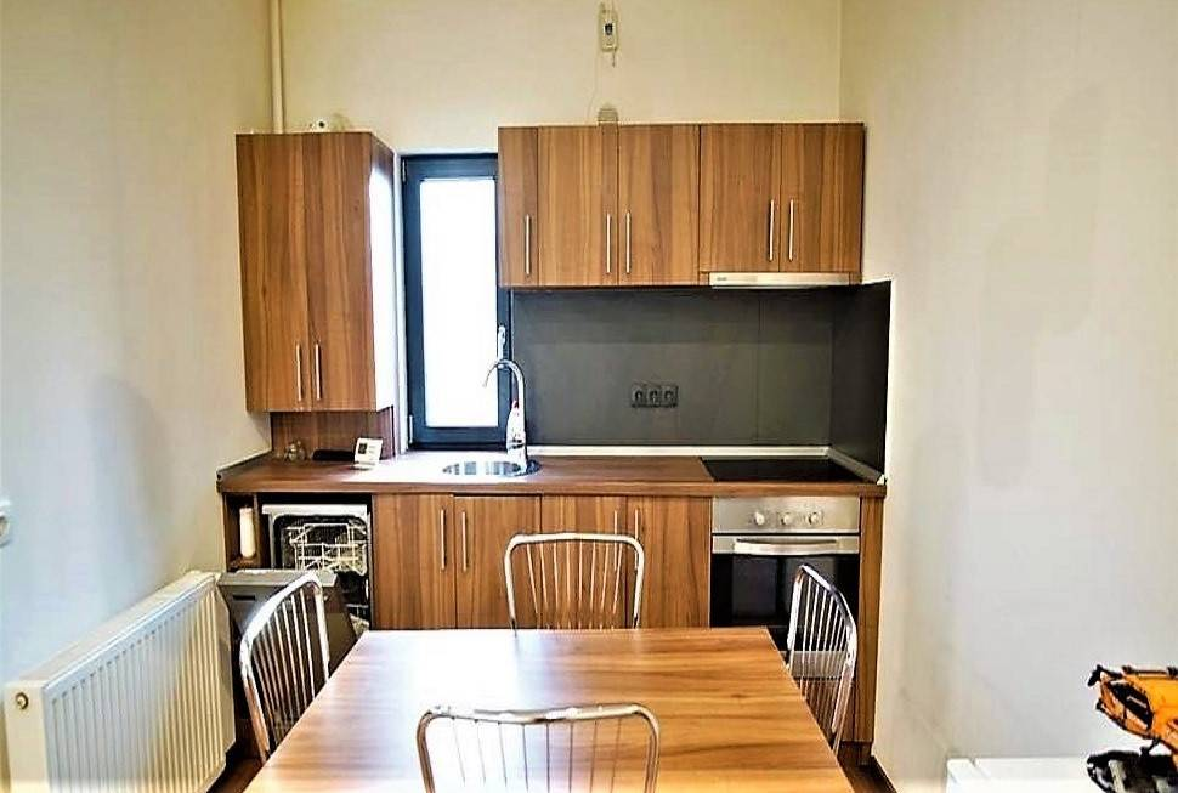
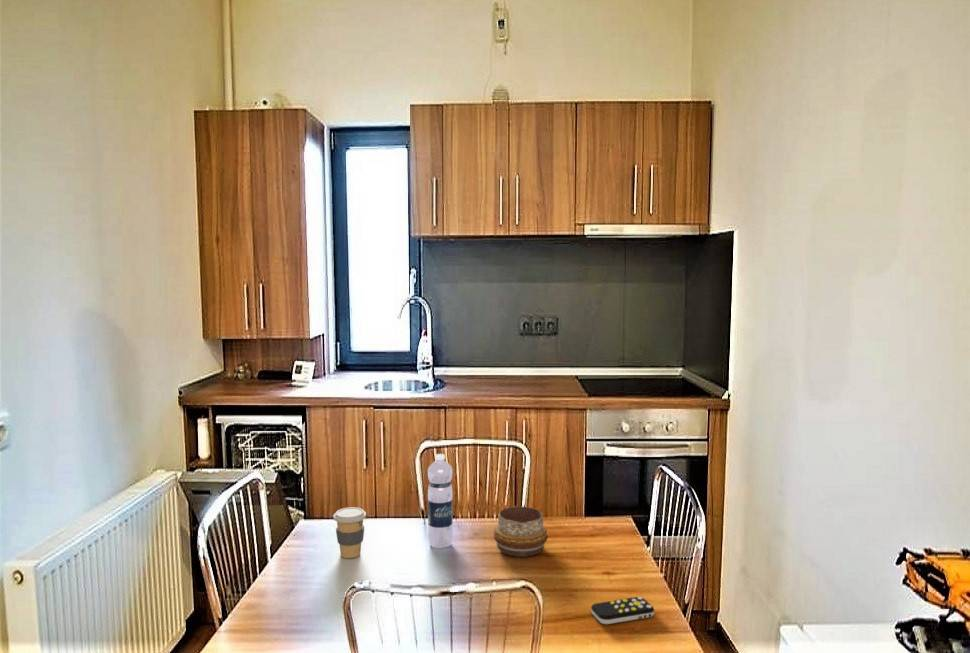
+ decorative bowl [493,505,548,558]
+ remote control [590,596,655,625]
+ coffee cup [332,506,367,559]
+ water bottle [427,453,454,549]
